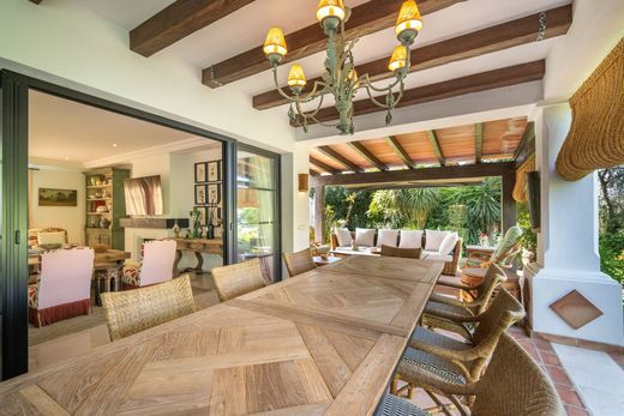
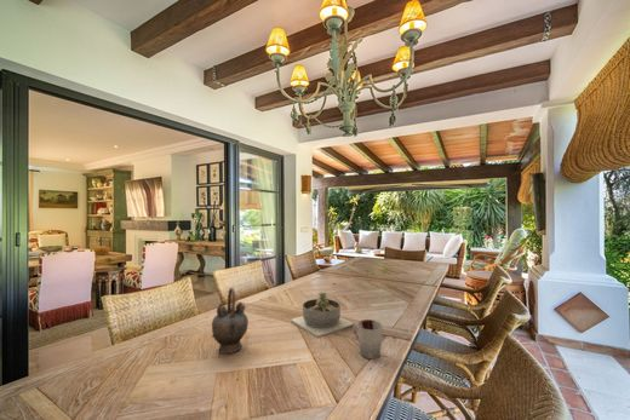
+ teapot [211,287,250,355]
+ succulent planter [290,290,354,339]
+ cup [353,318,384,361]
